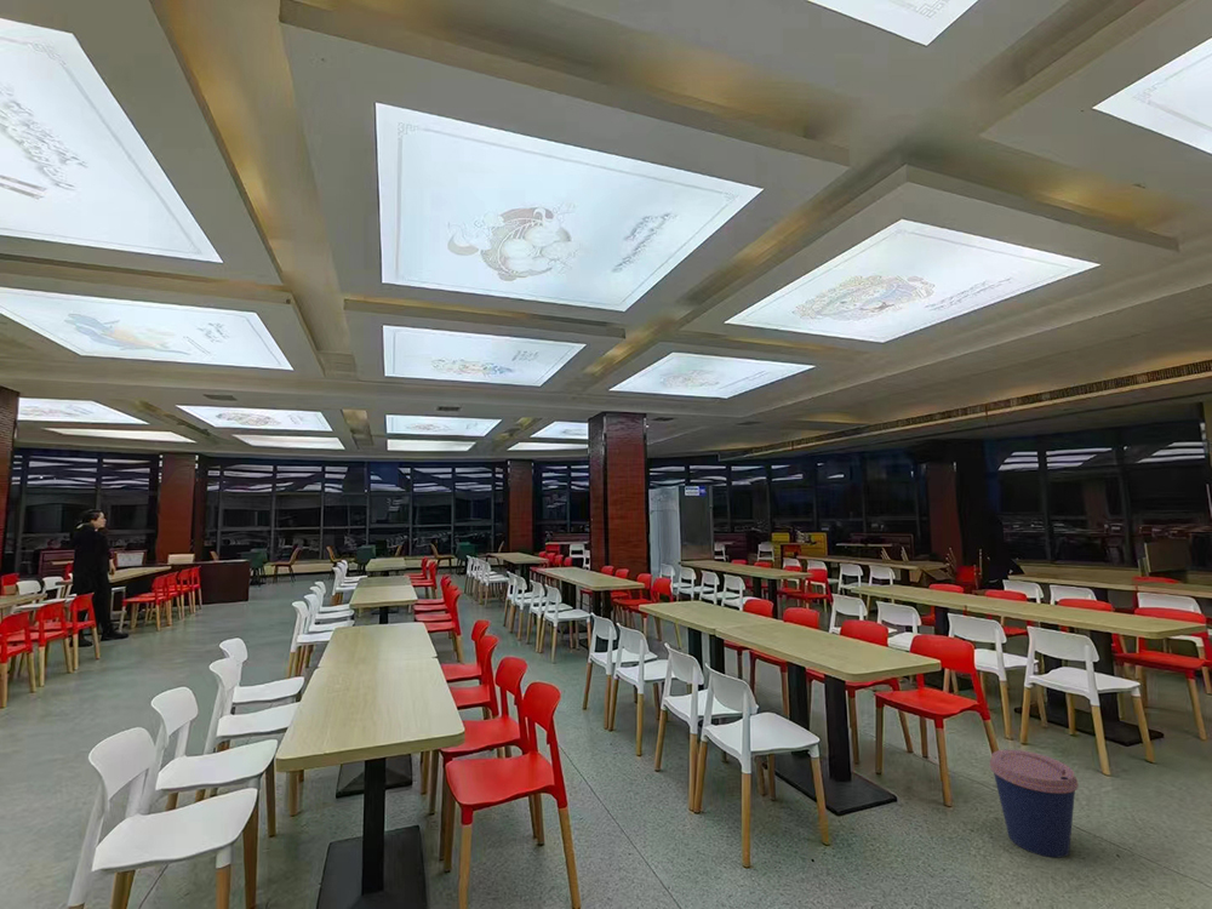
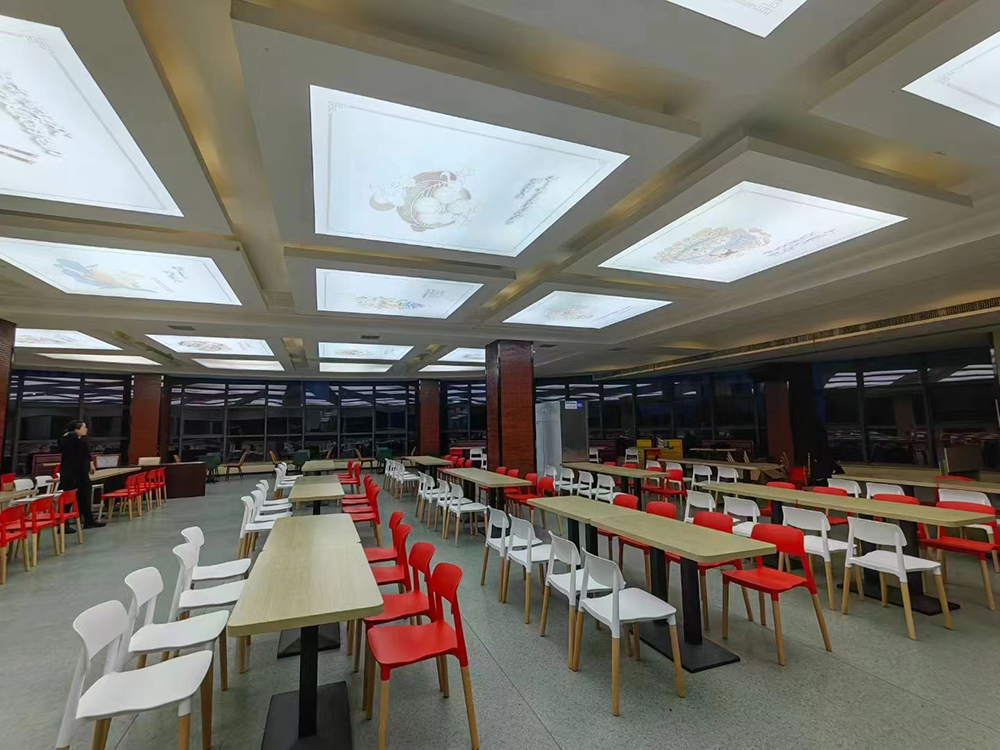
- coffee cup [989,748,1080,859]
